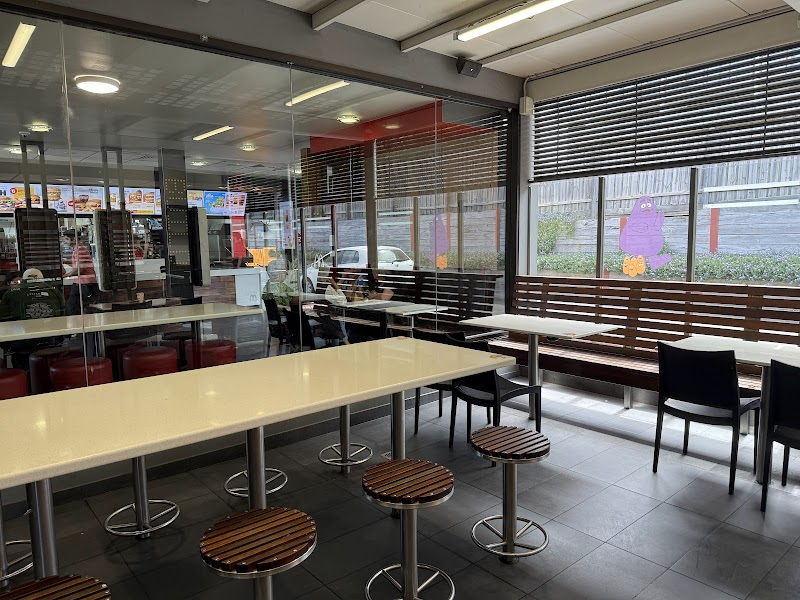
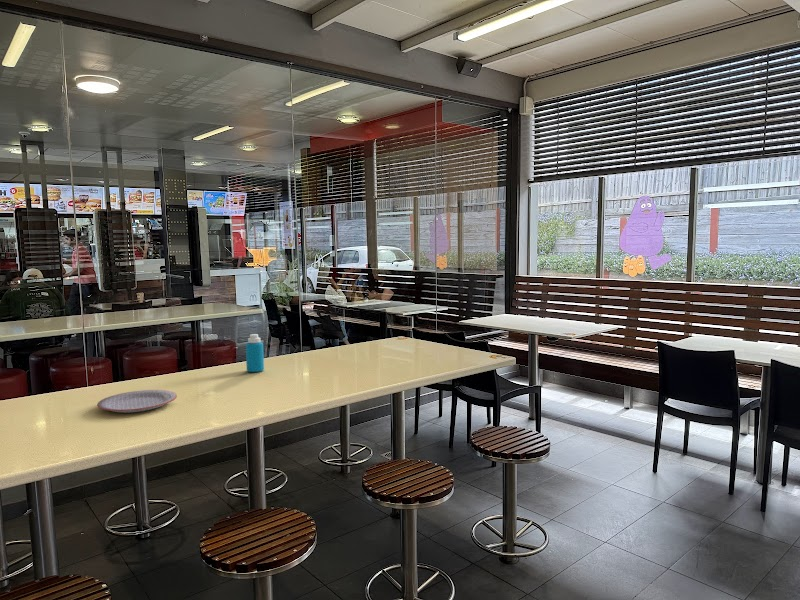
+ bottle [245,333,265,373]
+ plate [96,389,178,414]
